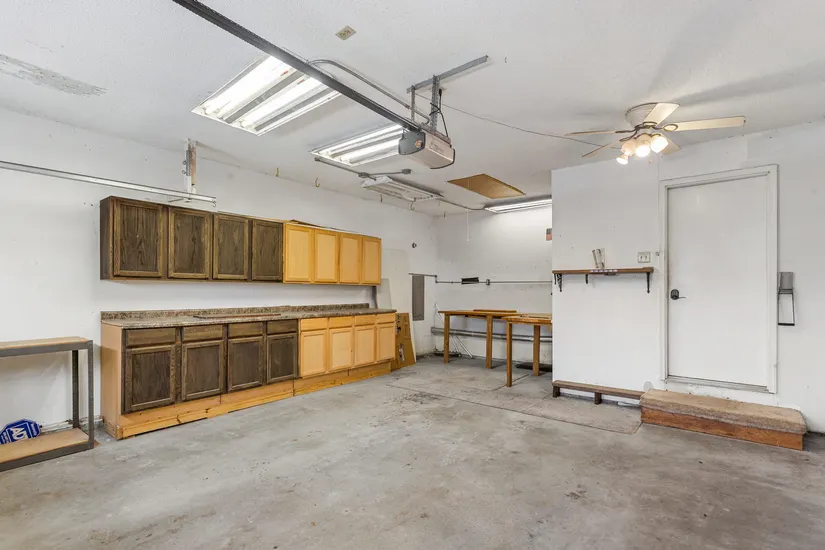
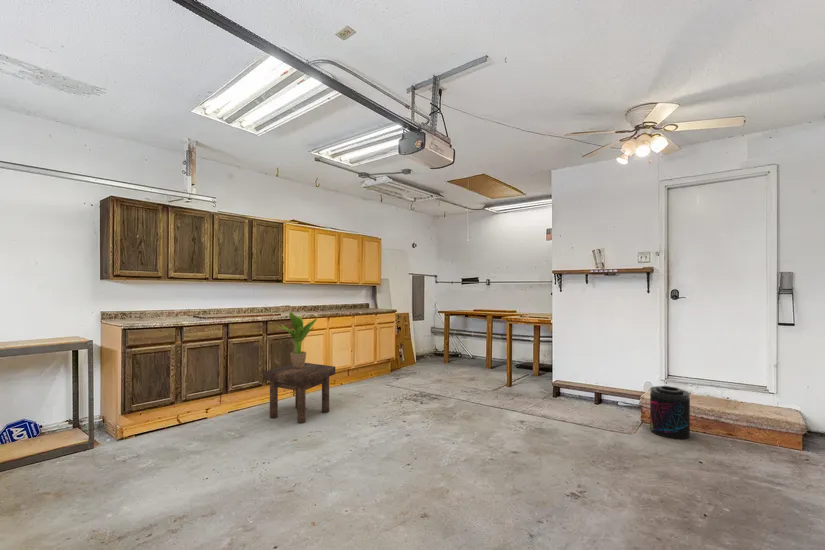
+ supplement container [649,385,691,440]
+ potted plant [274,311,318,368]
+ stool [263,362,336,425]
